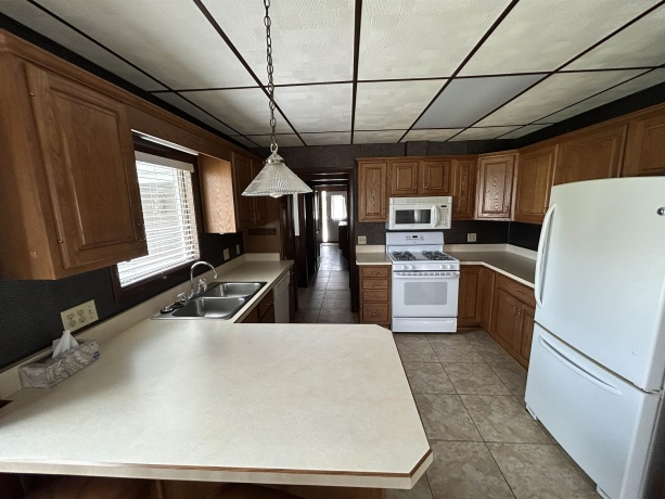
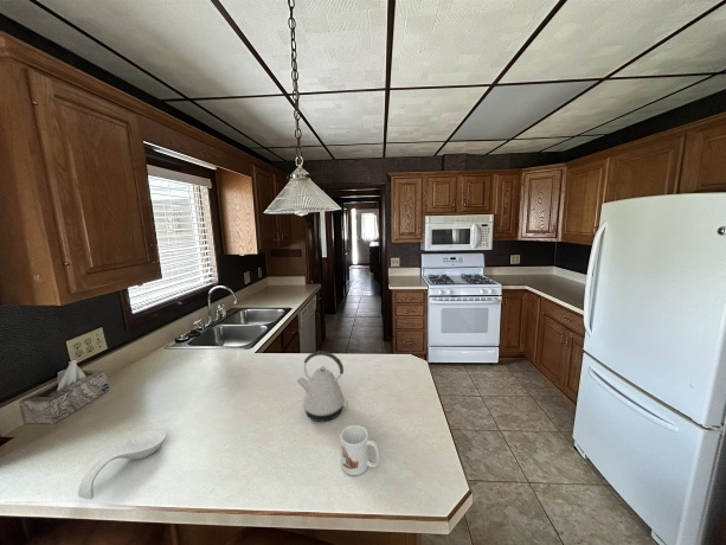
+ kettle [296,350,348,423]
+ mug [340,424,380,476]
+ spoon rest [77,429,167,500]
